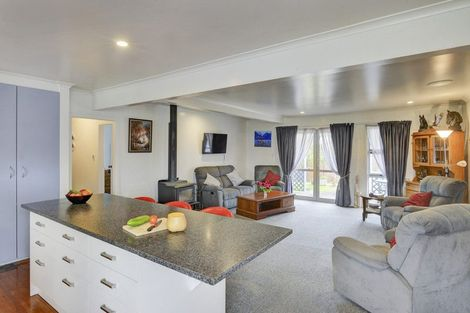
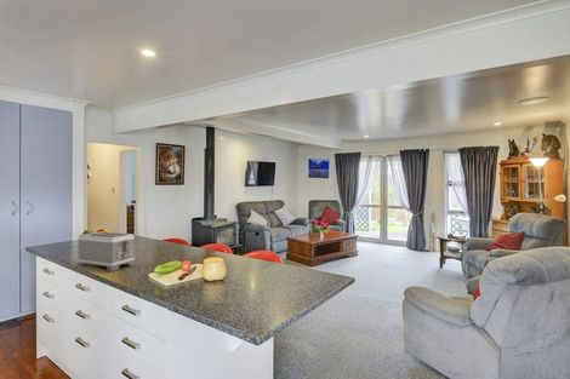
+ toaster [75,230,137,272]
